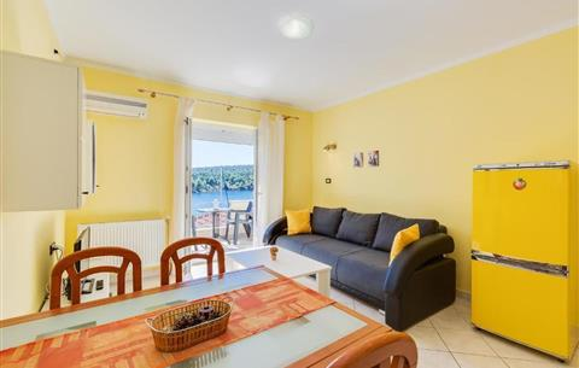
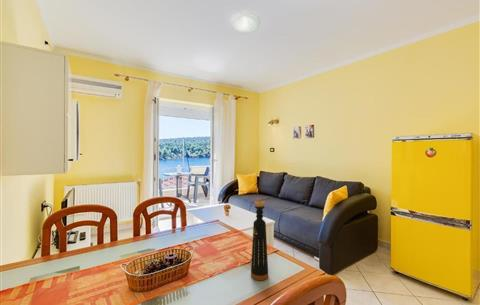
+ bottle [250,200,269,281]
